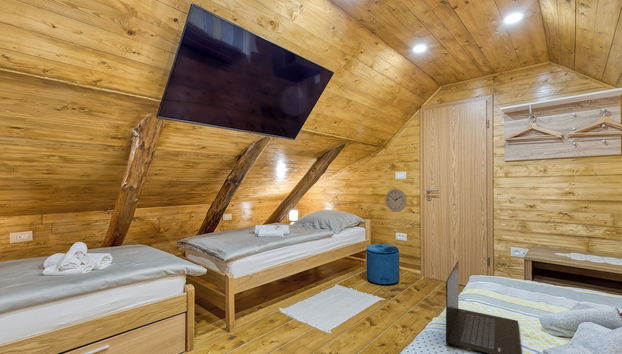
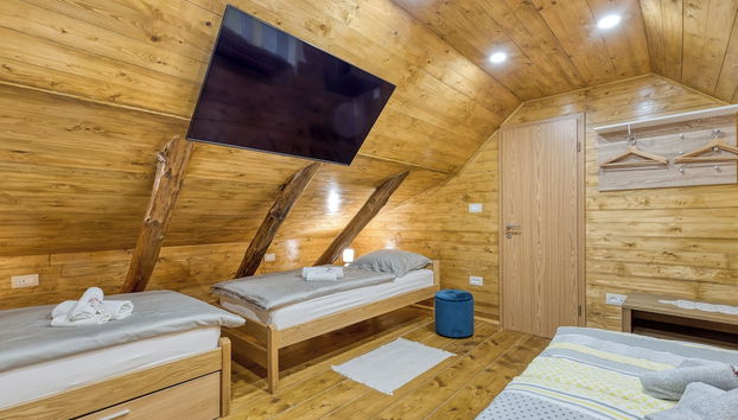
- wall clock [384,188,408,213]
- laptop [445,260,523,354]
